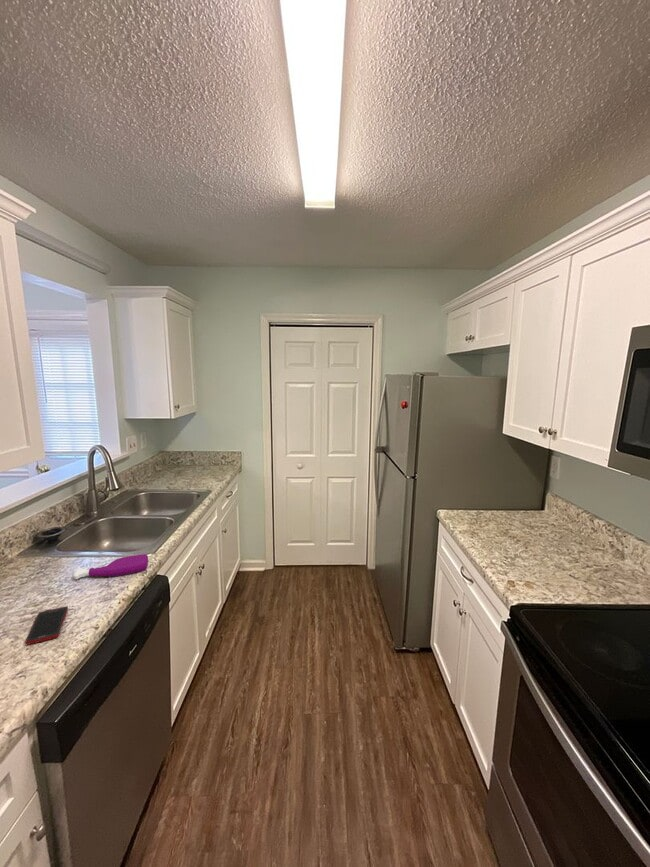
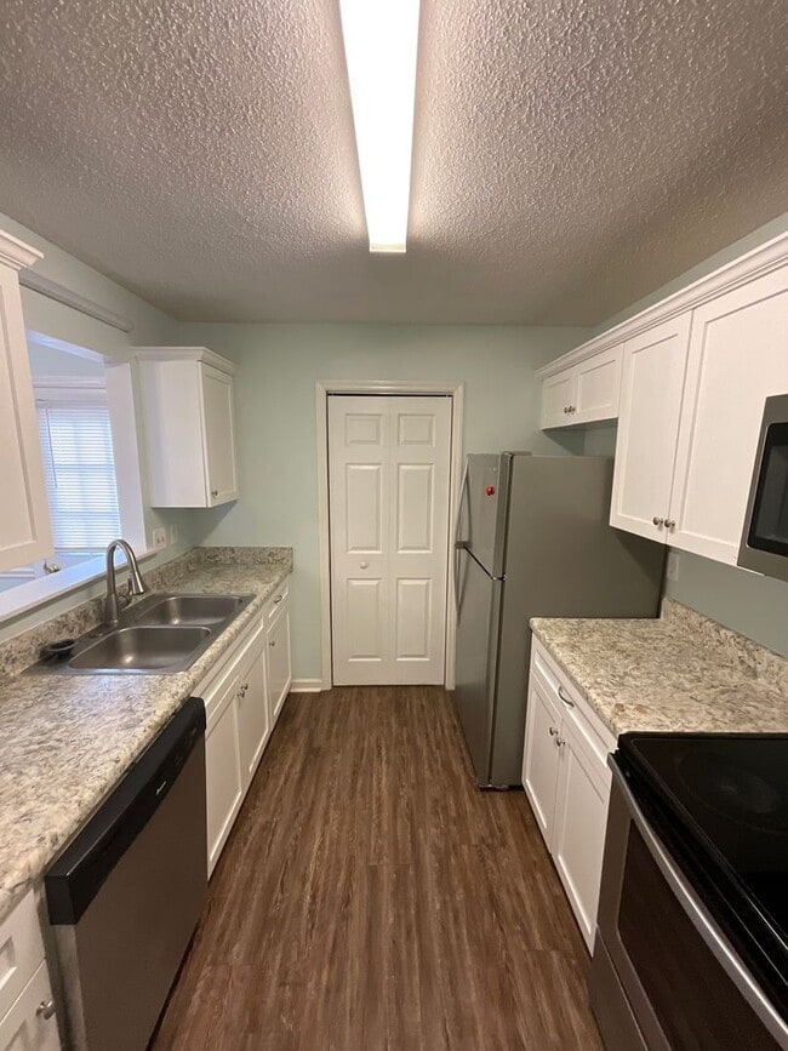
- spray bottle [72,553,149,580]
- cell phone [25,605,69,646]
